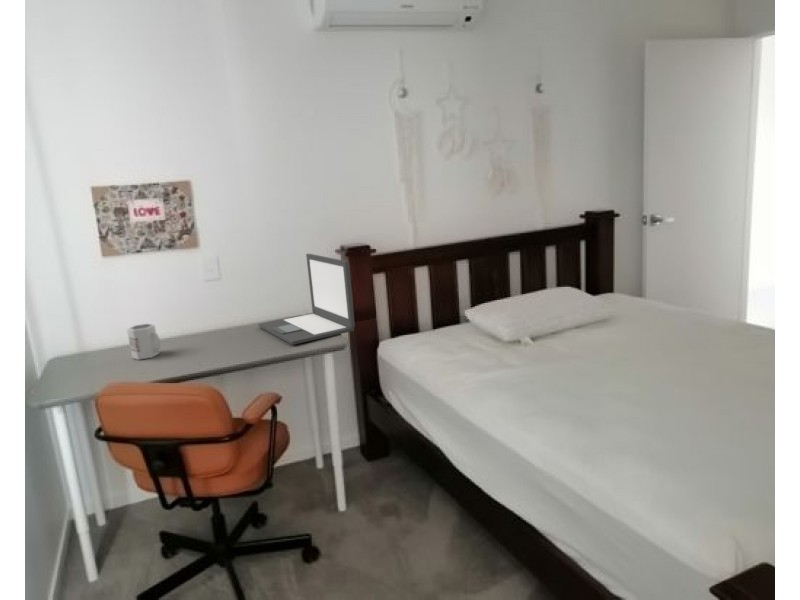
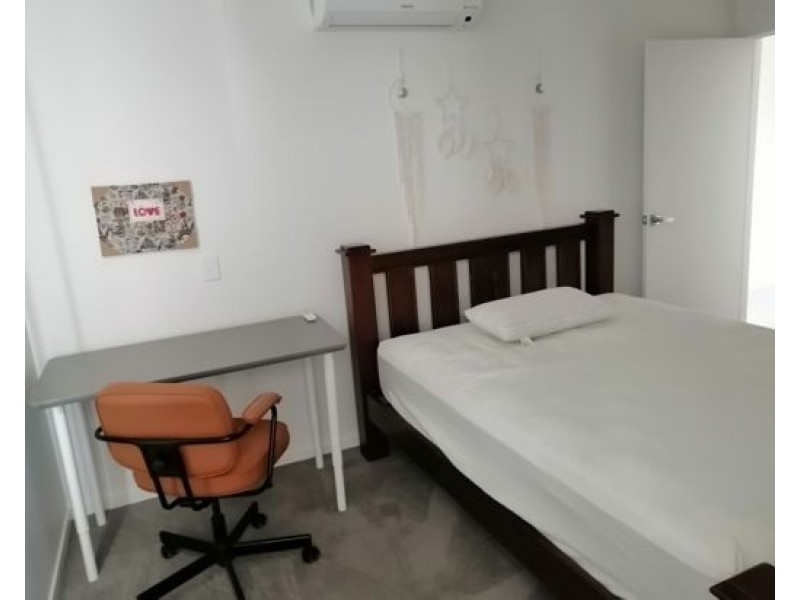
- laptop [257,253,356,346]
- mug [126,323,162,361]
